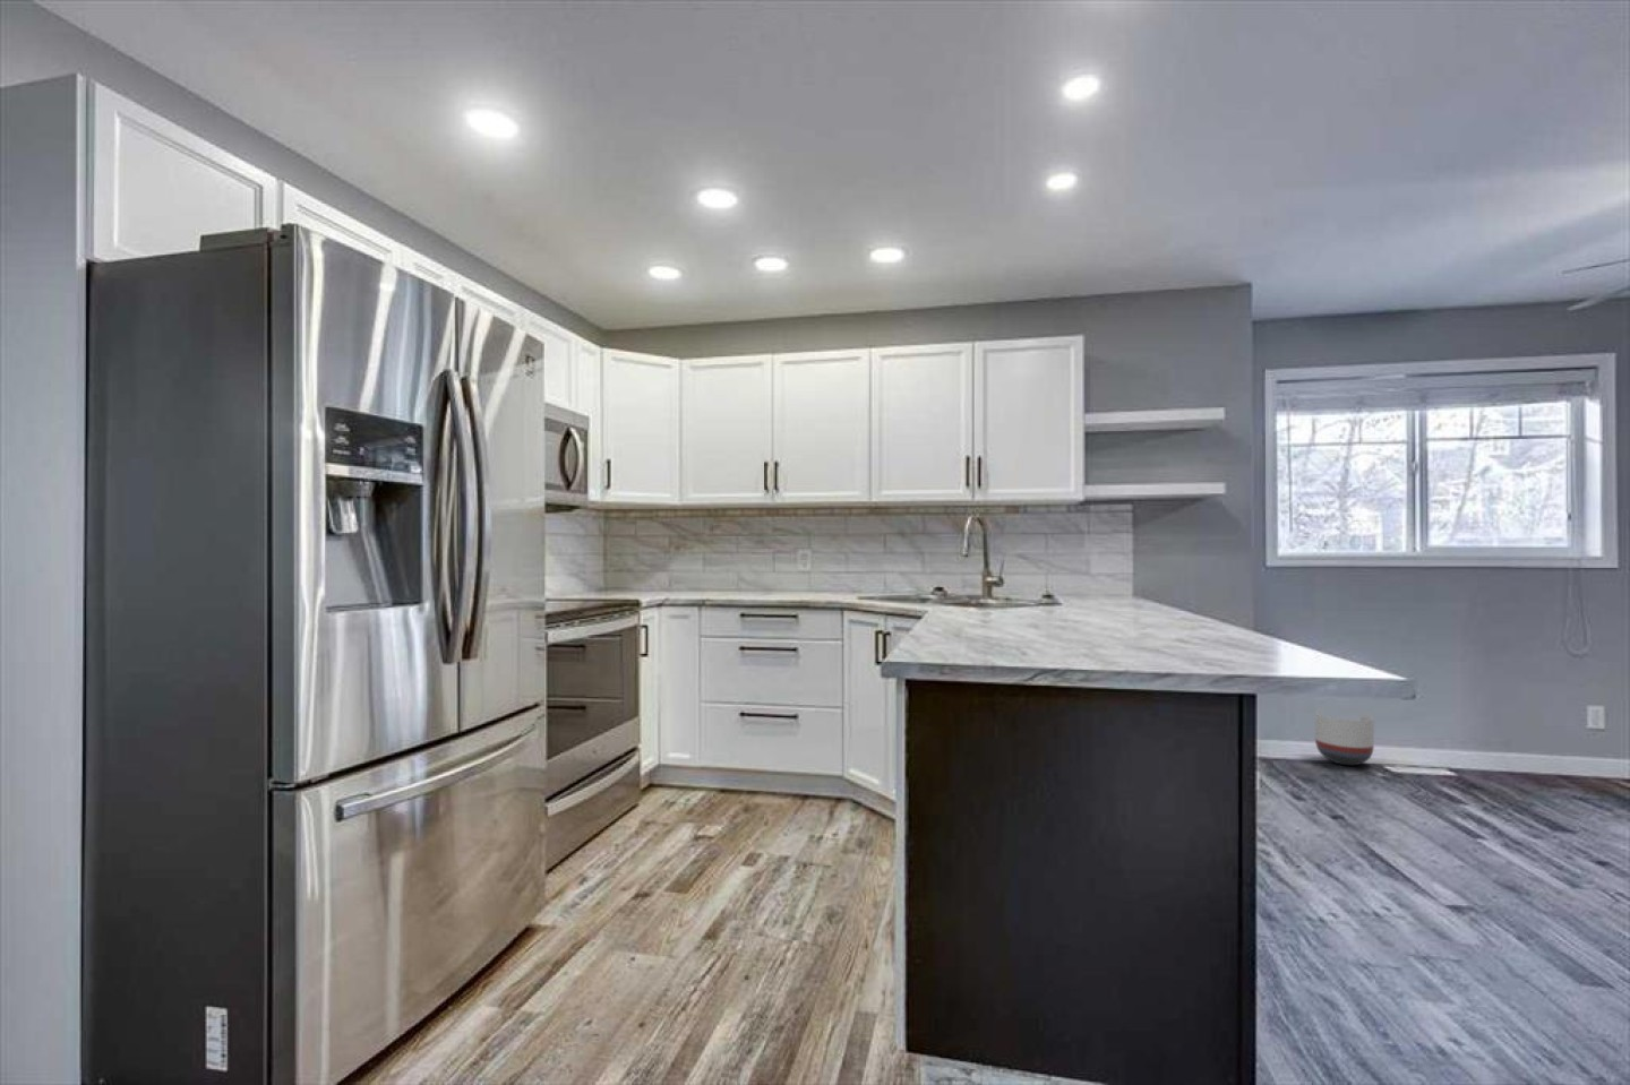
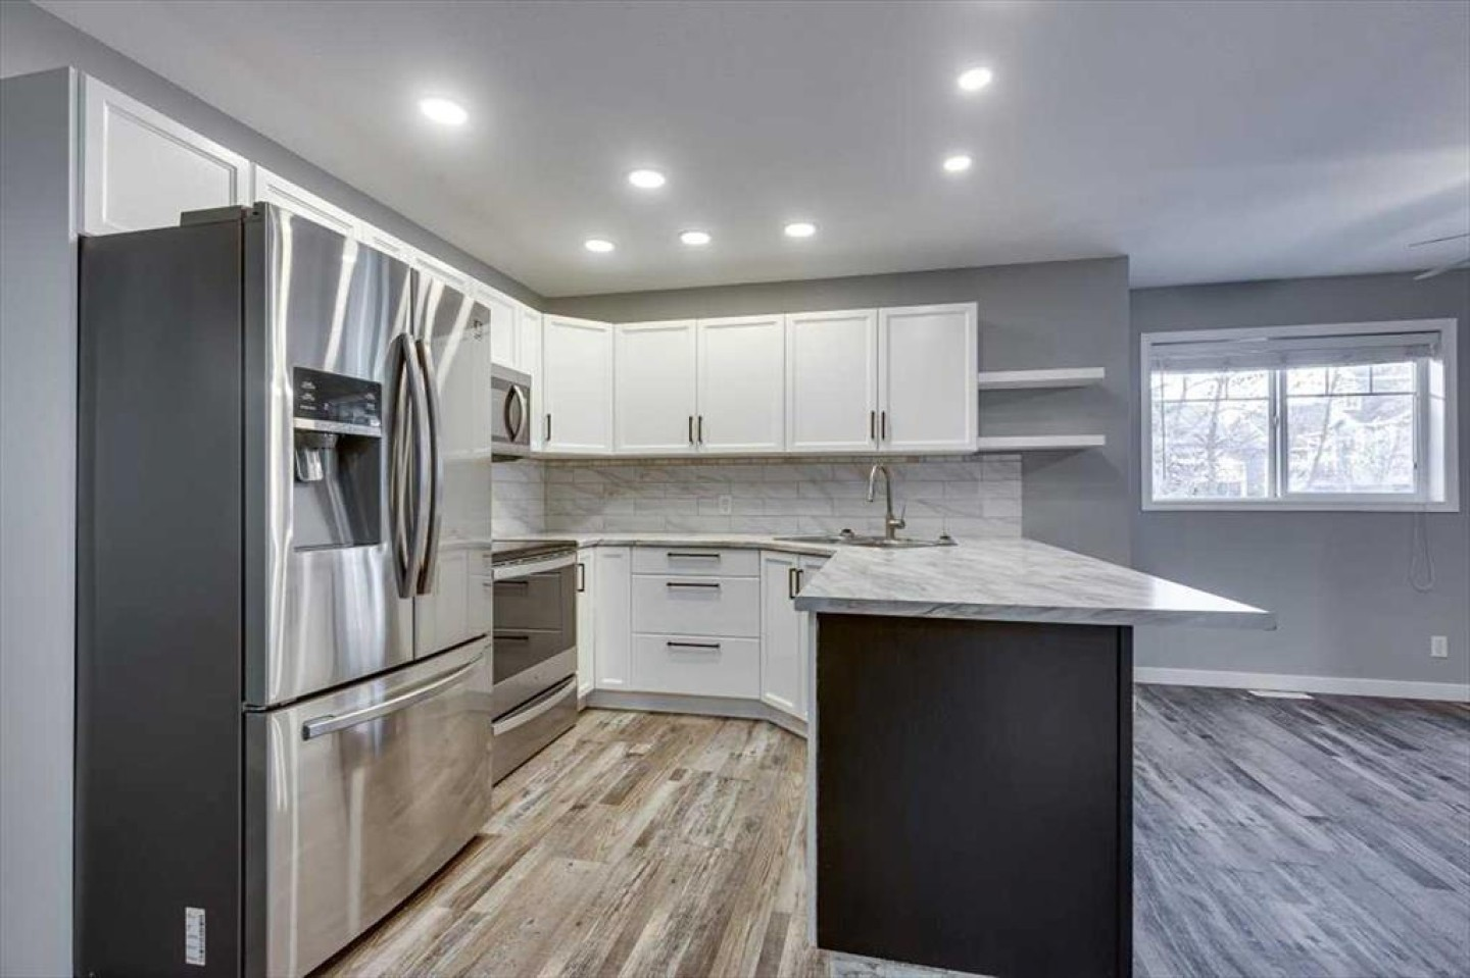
- planter [1314,710,1376,767]
